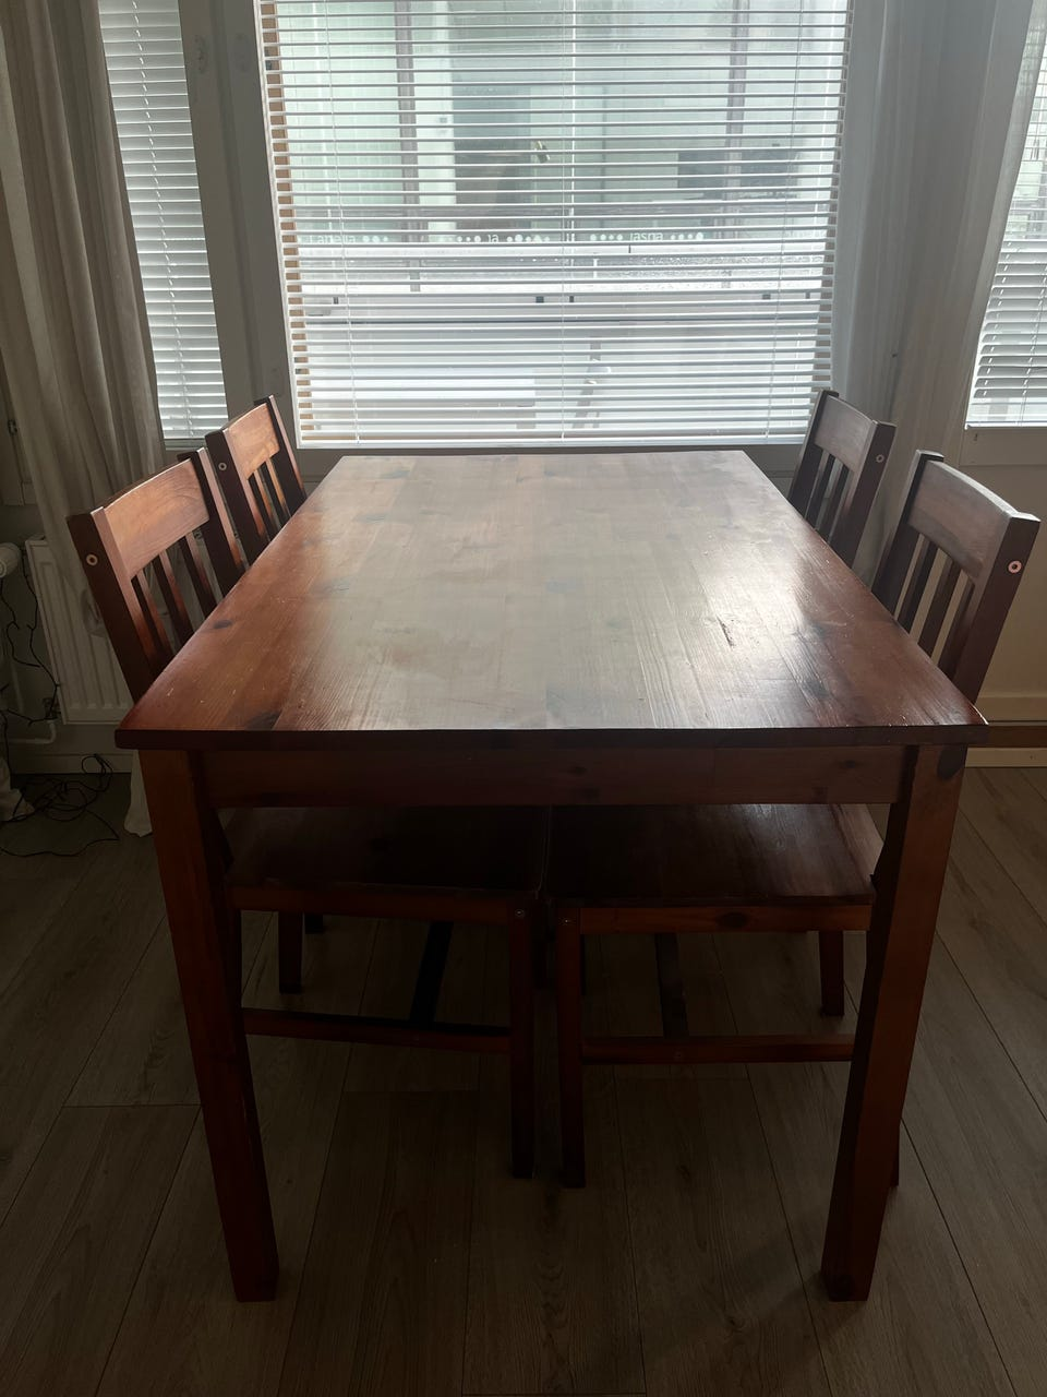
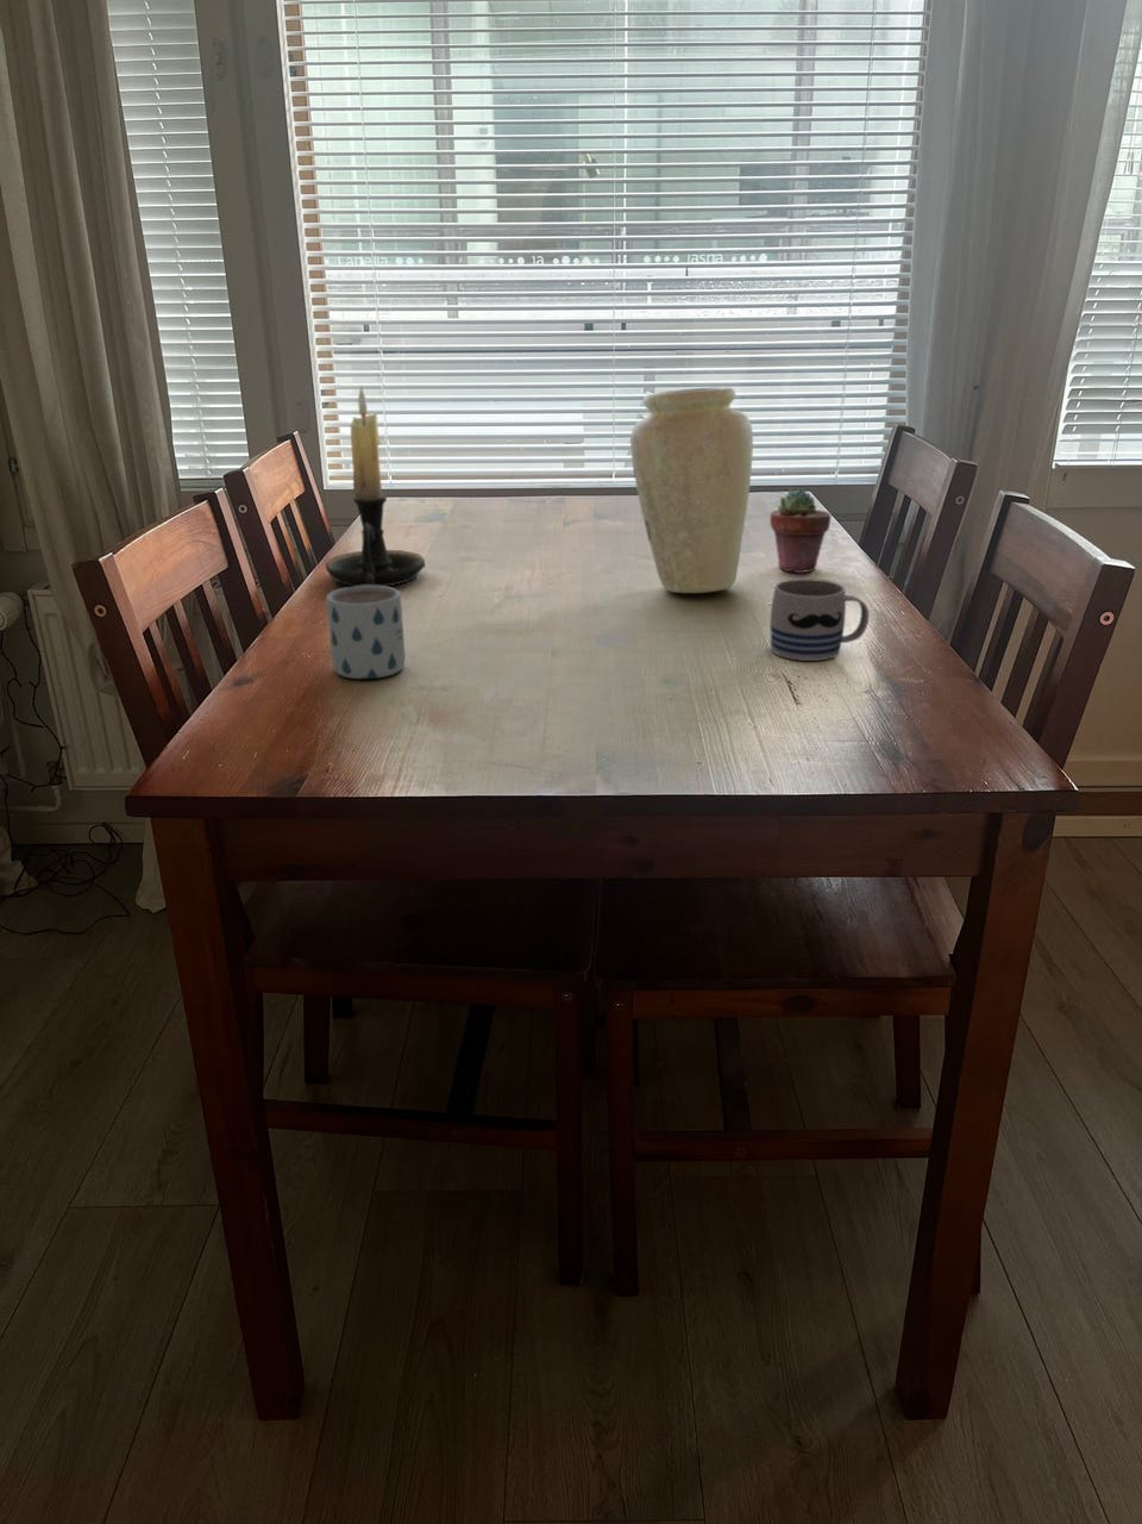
+ mug [325,586,405,680]
+ mug [770,577,871,662]
+ candle holder [325,383,426,587]
+ vase [630,385,755,594]
+ potted succulent [769,488,831,574]
